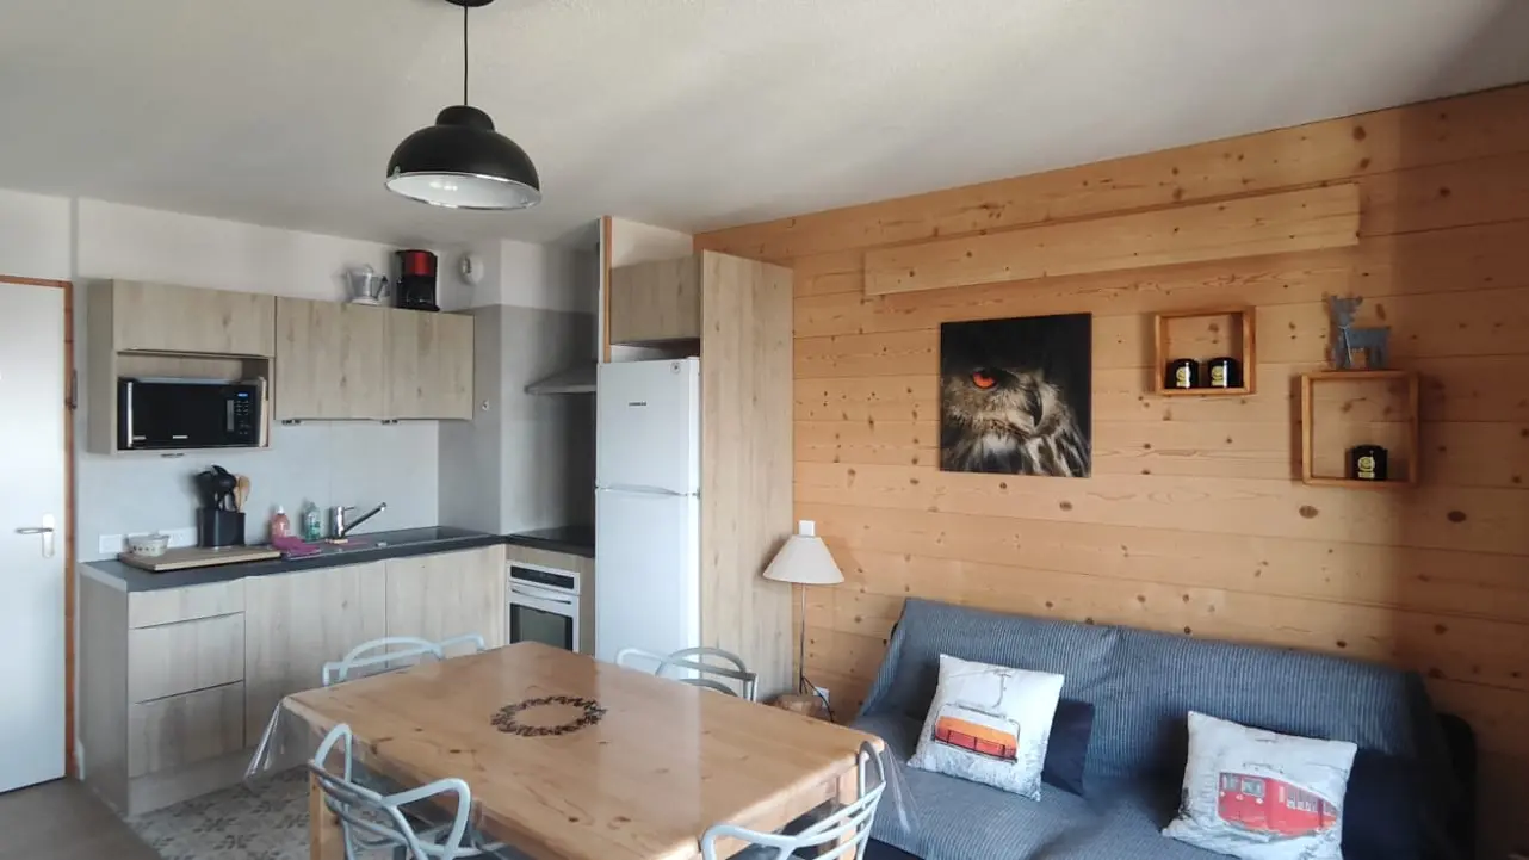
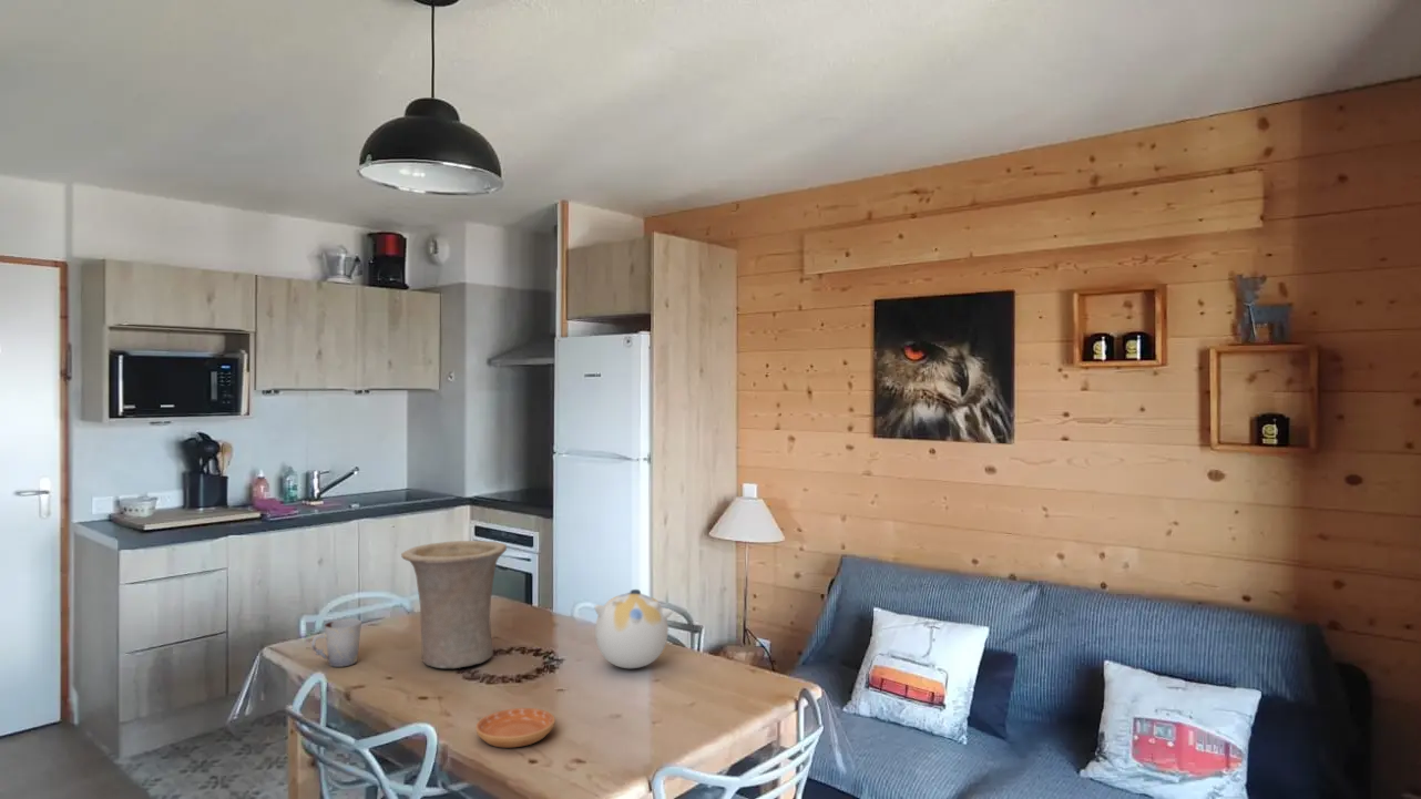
+ vase [400,540,508,669]
+ teapot [594,588,674,669]
+ saucer [474,707,556,749]
+ cup [310,618,362,668]
